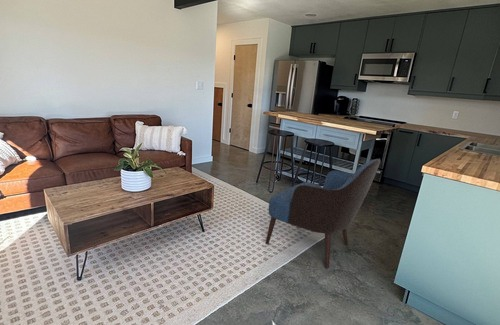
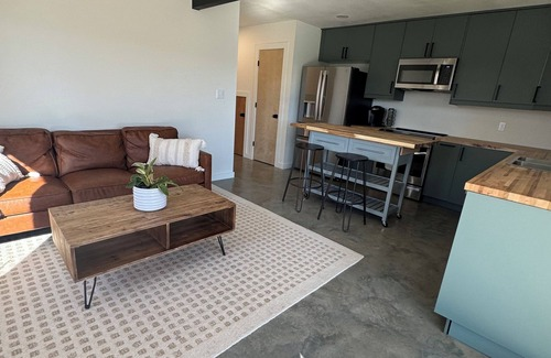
- armchair [265,158,381,269]
